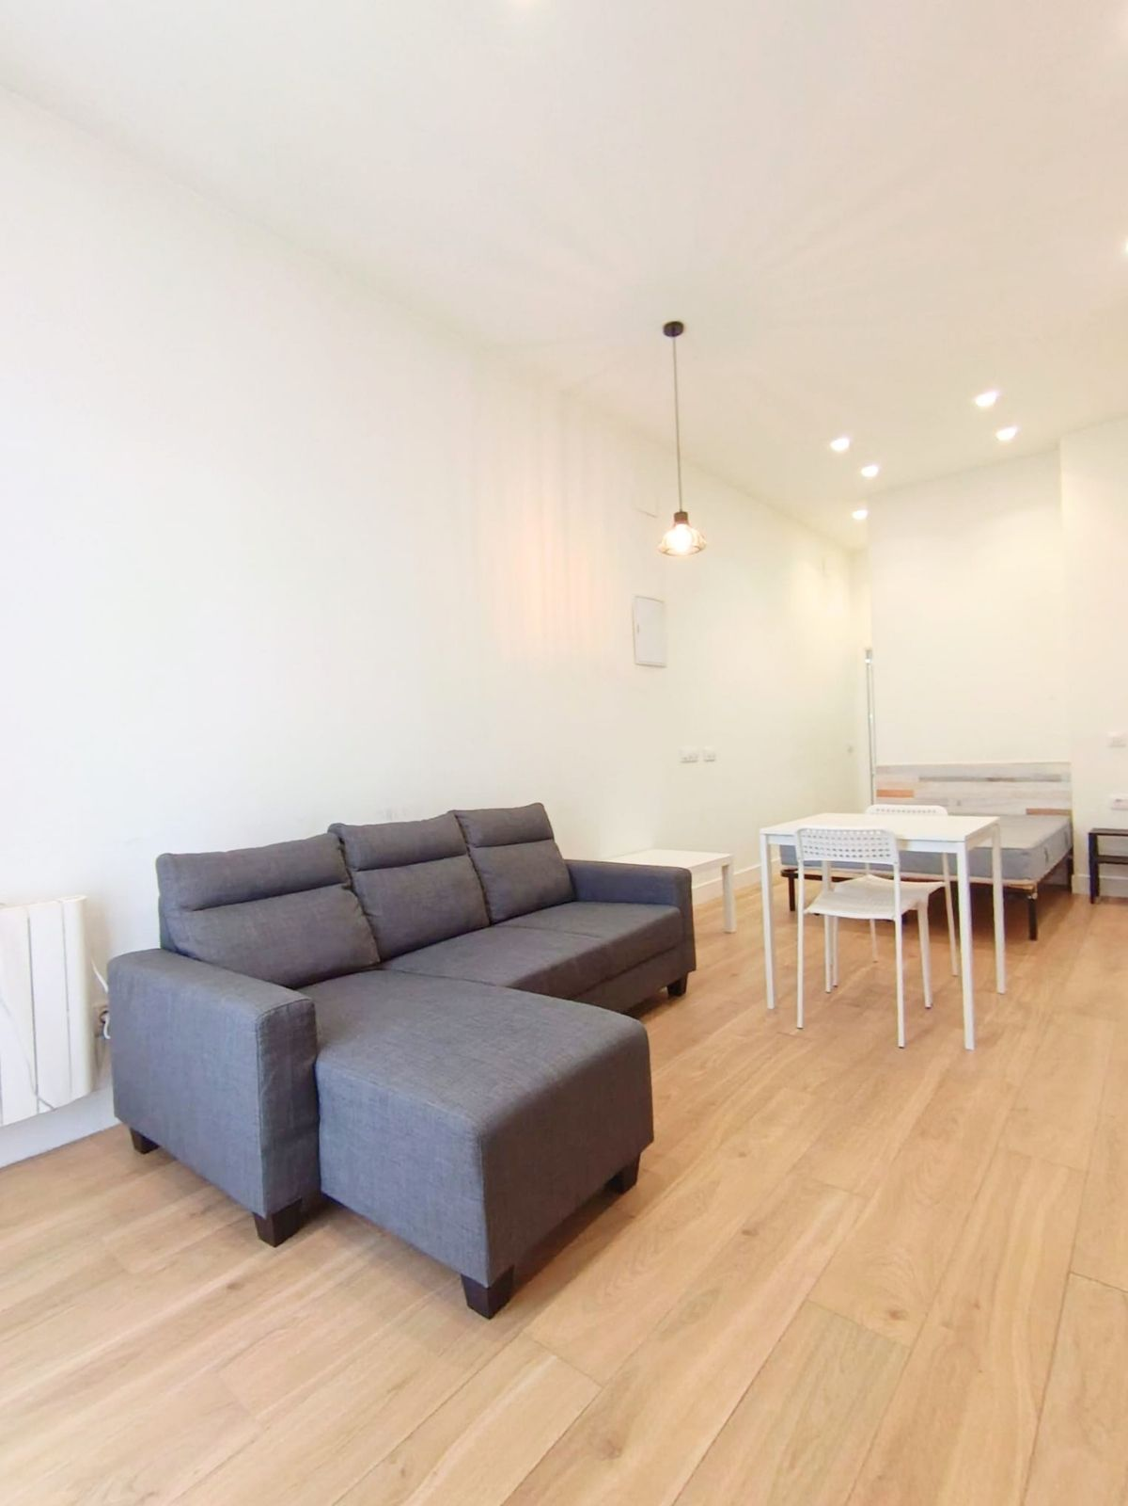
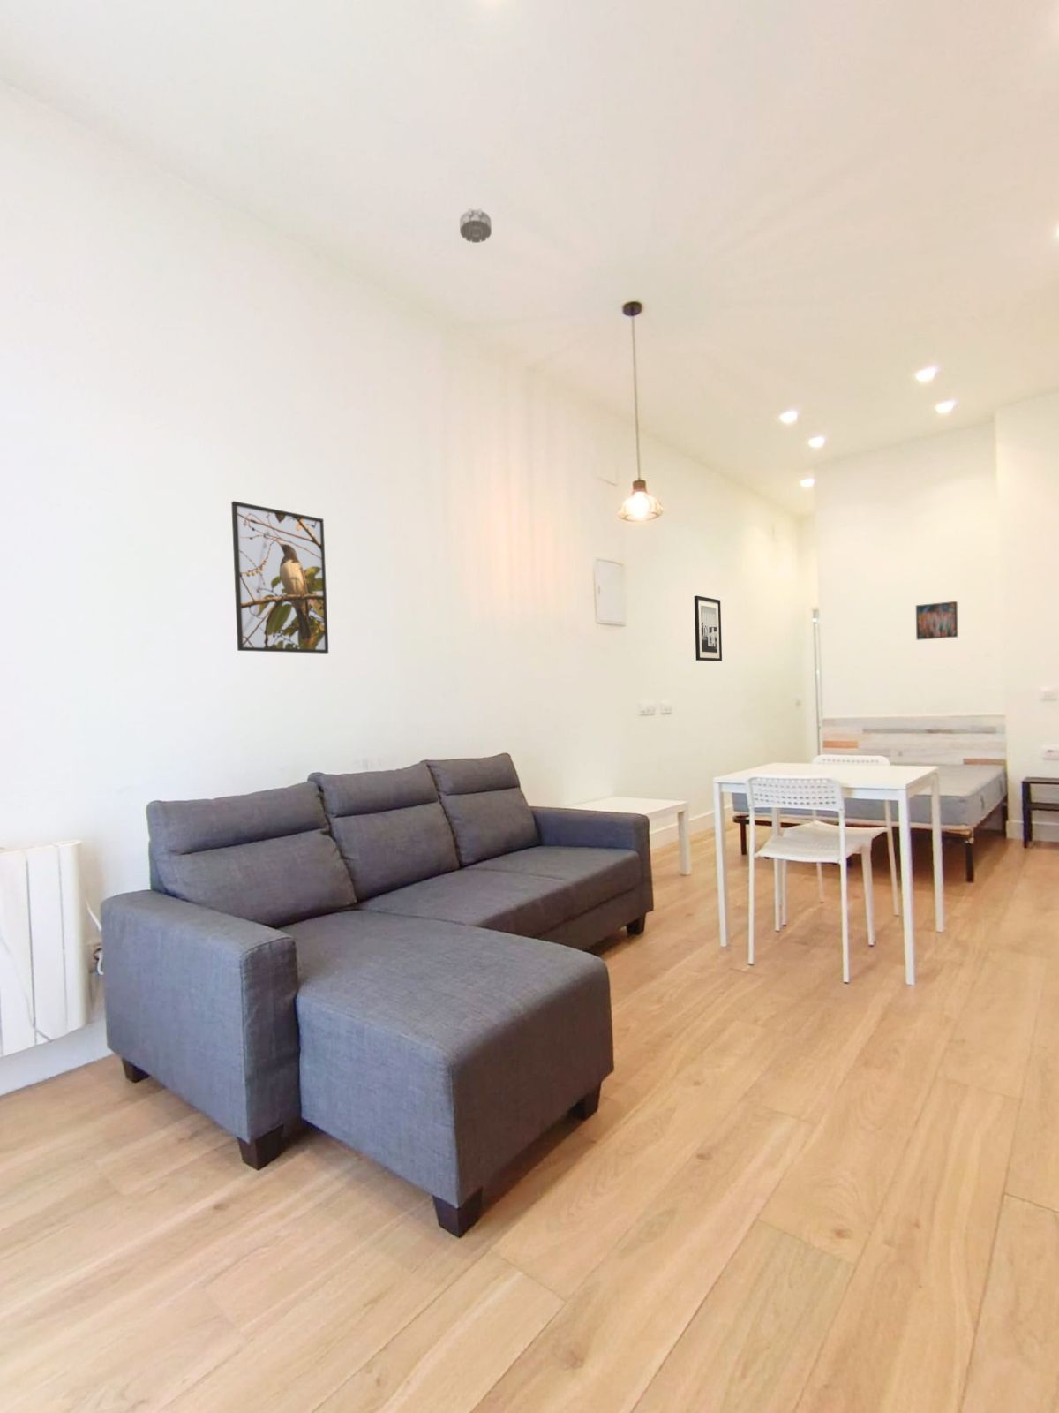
+ wall art [694,595,723,662]
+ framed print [230,500,329,654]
+ smoke detector [459,208,493,244]
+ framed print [916,601,959,641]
